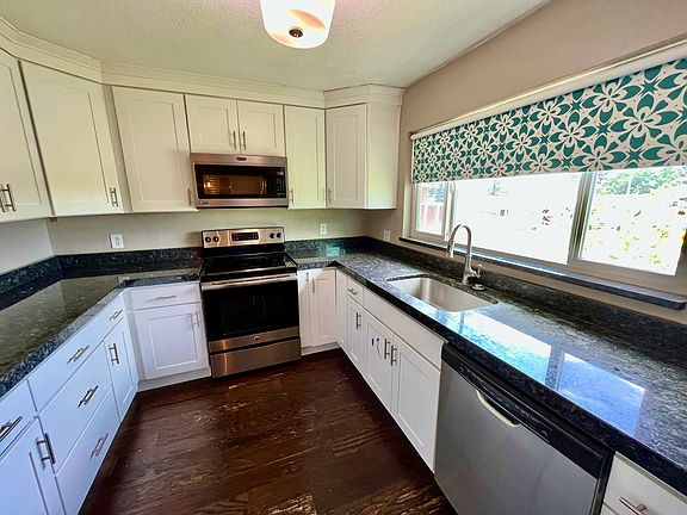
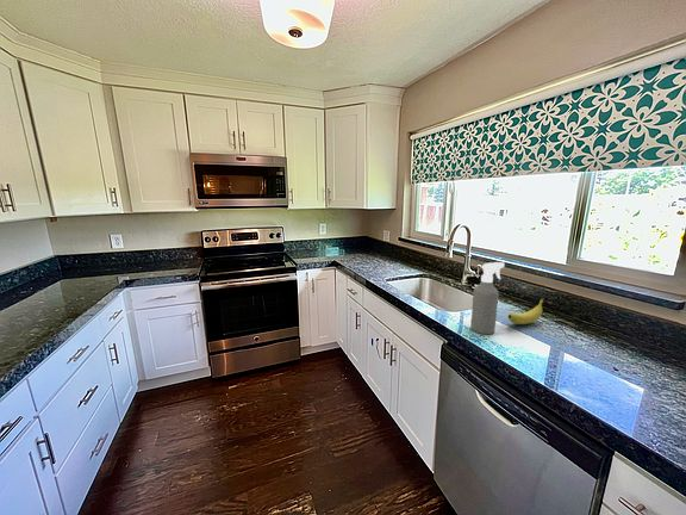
+ spray bottle [469,261,505,335]
+ fruit [507,298,544,325]
